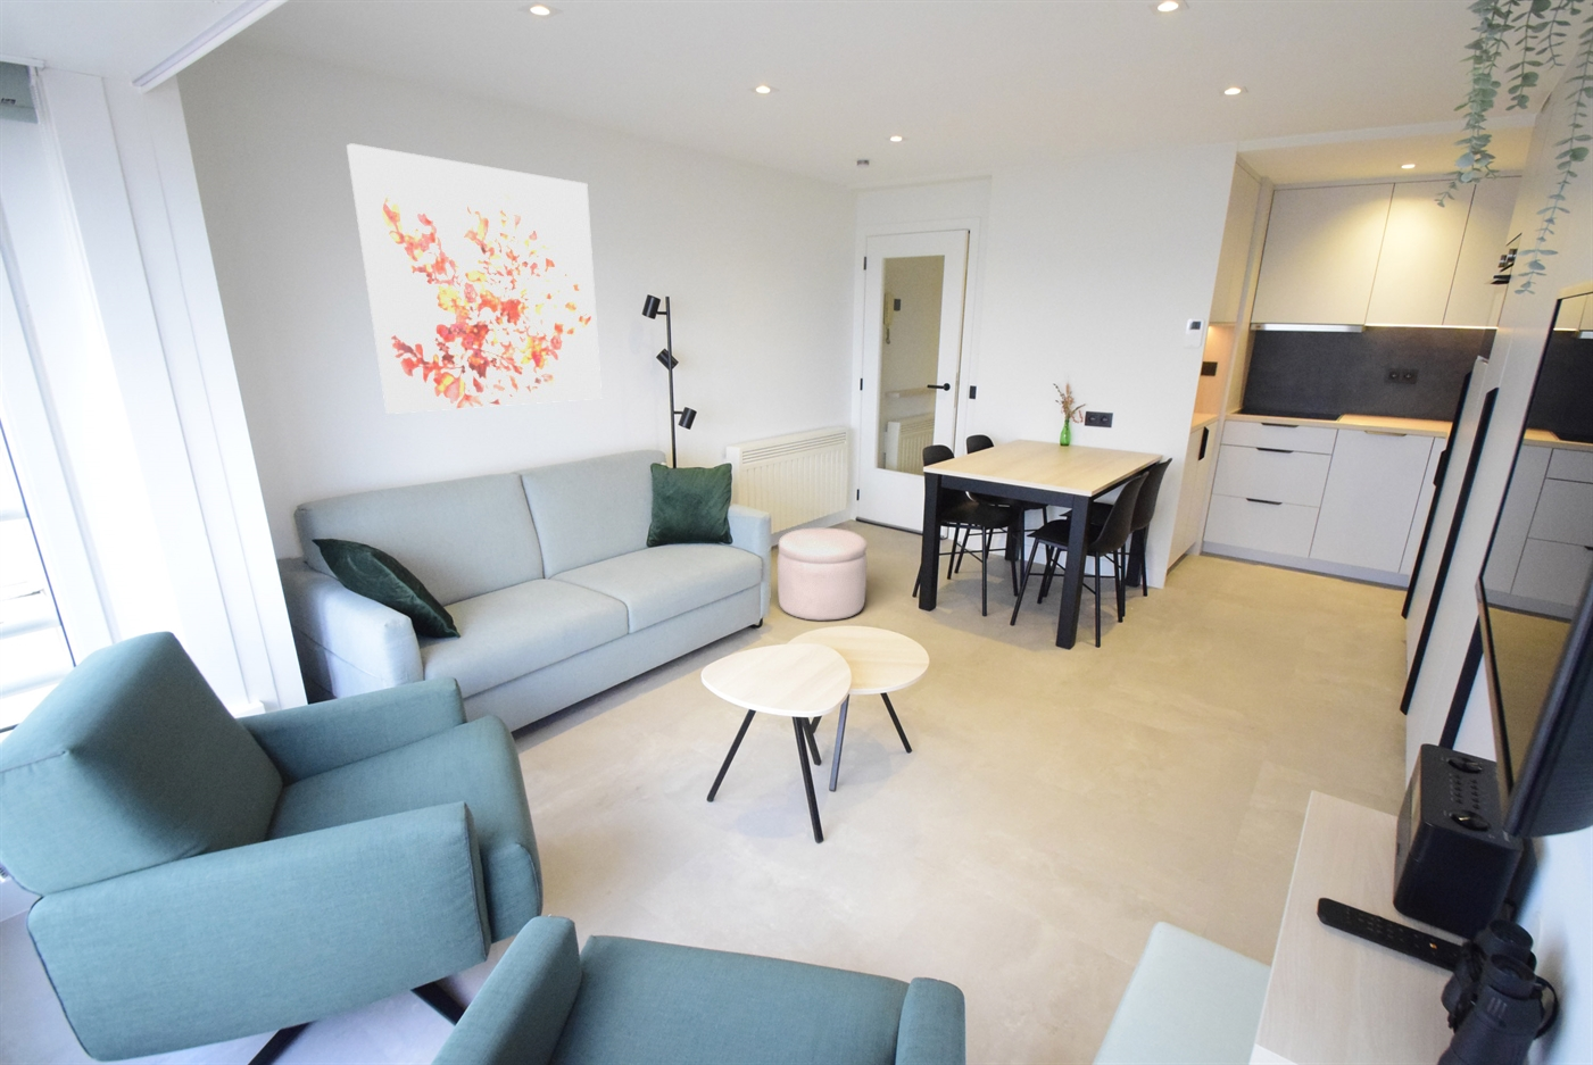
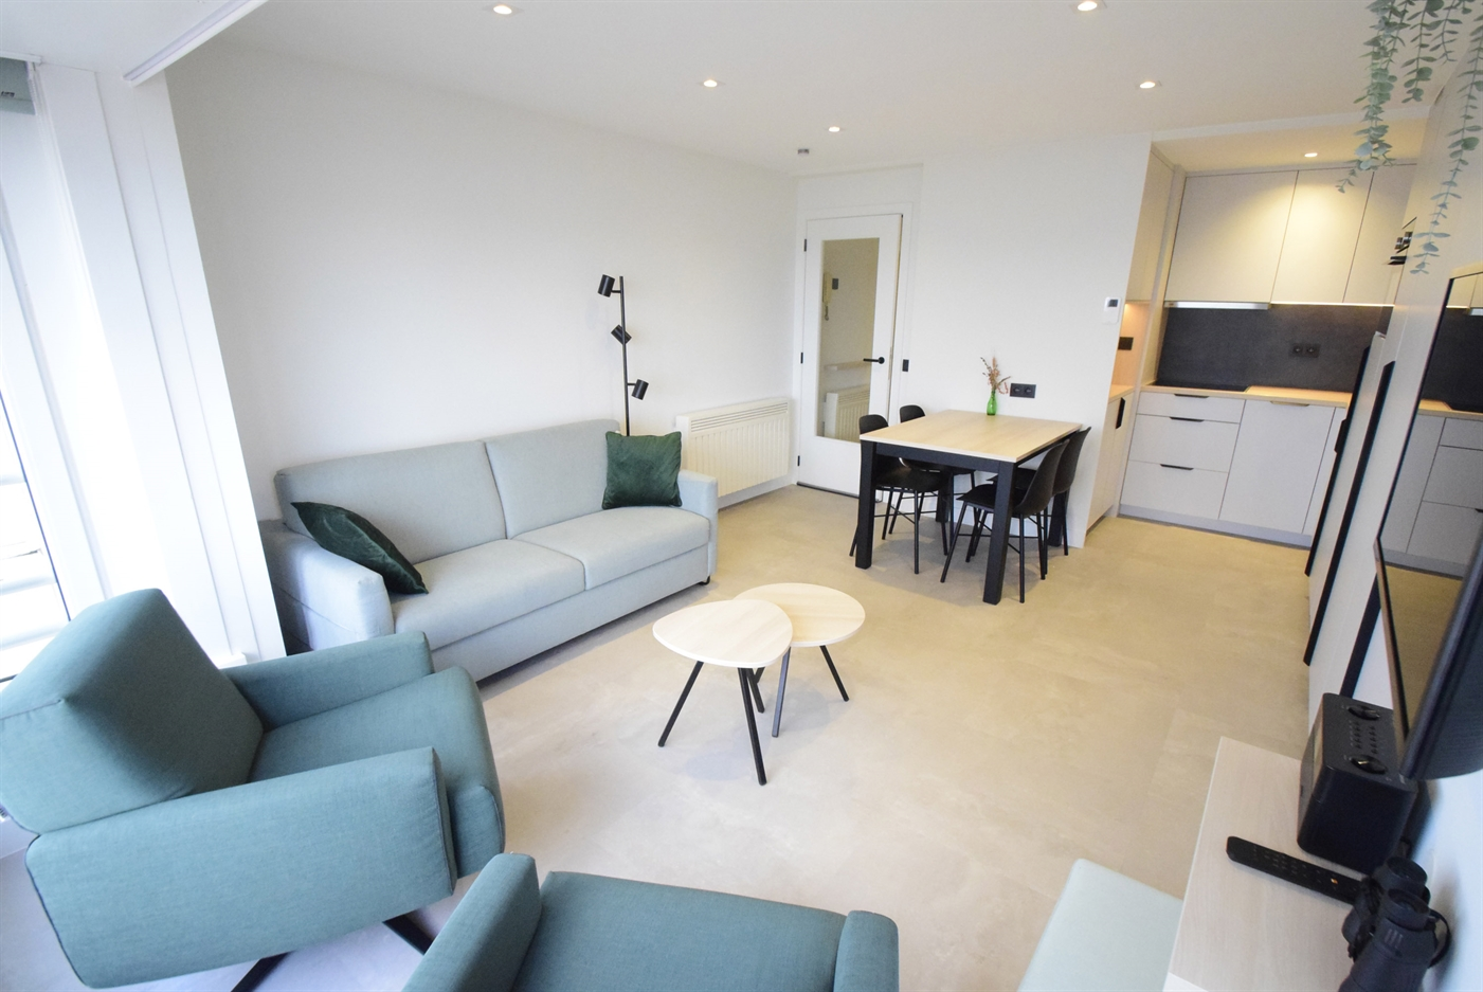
- wall art [346,143,603,415]
- ottoman [776,528,868,622]
